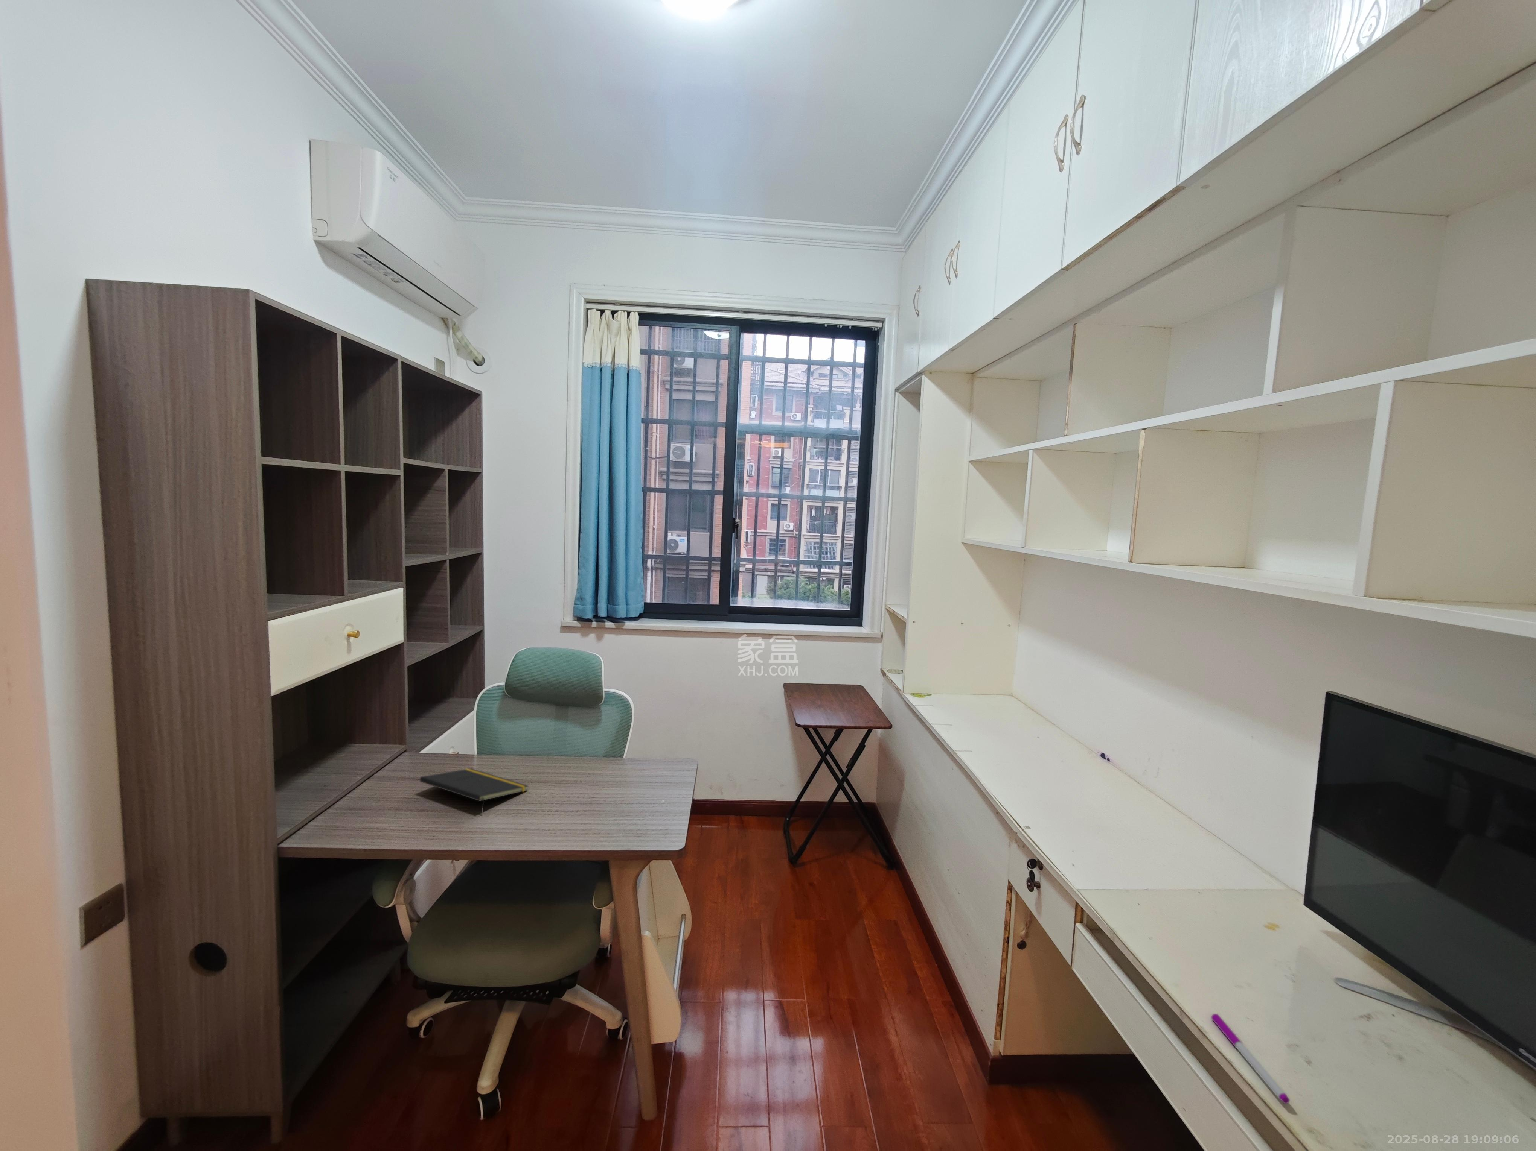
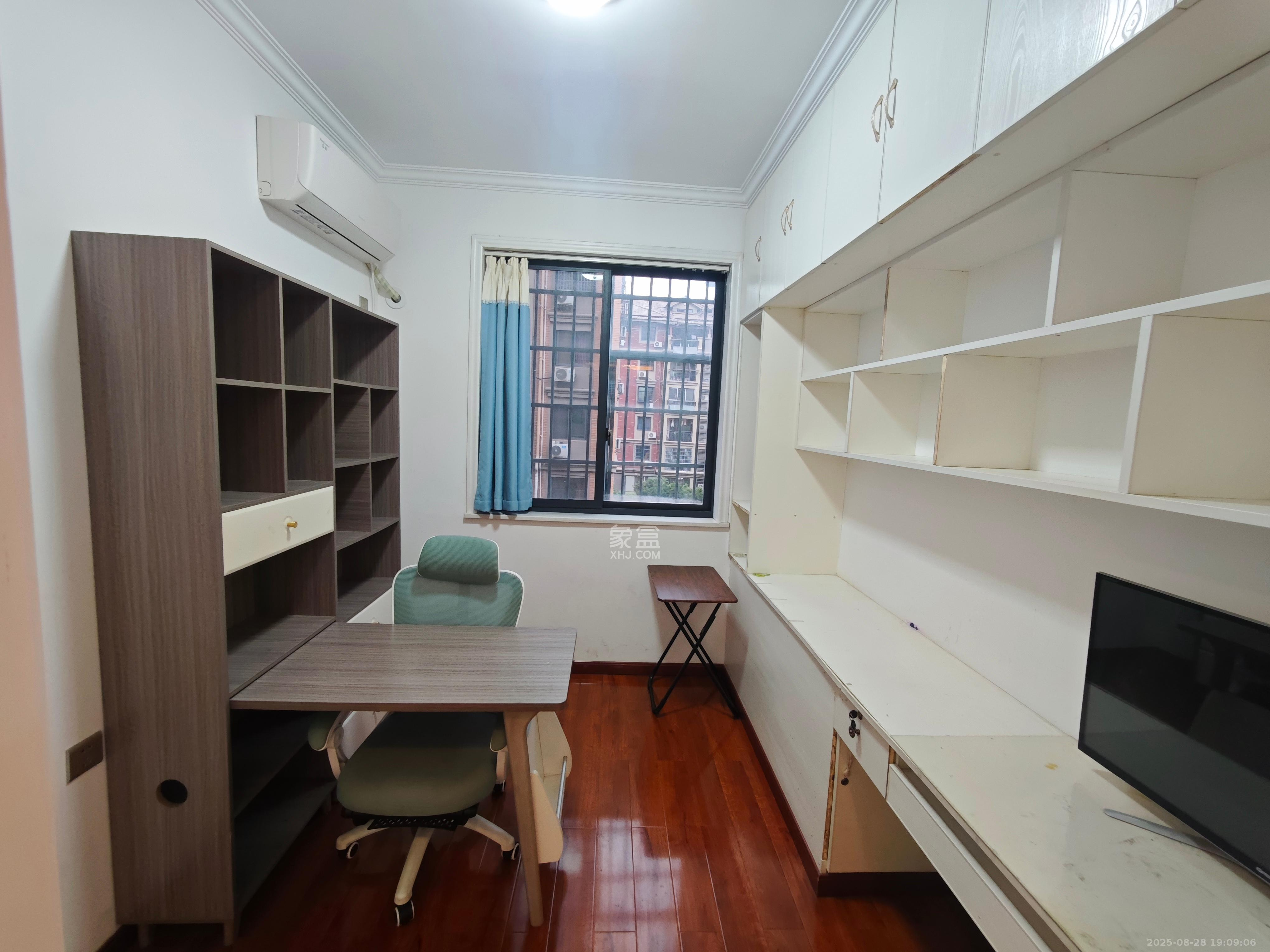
- pen [1211,1013,1290,1104]
- notepad [420,768,529,814]
